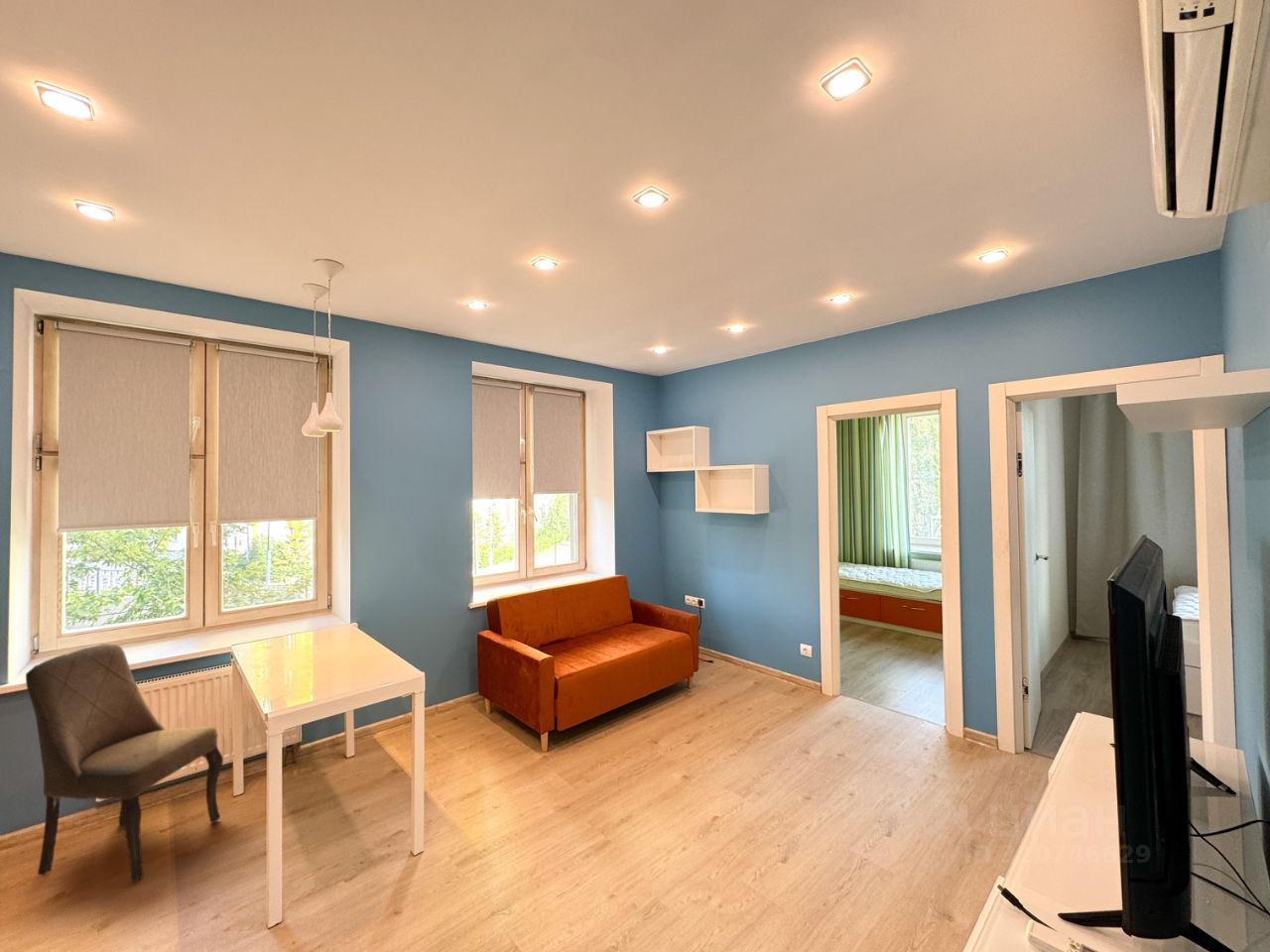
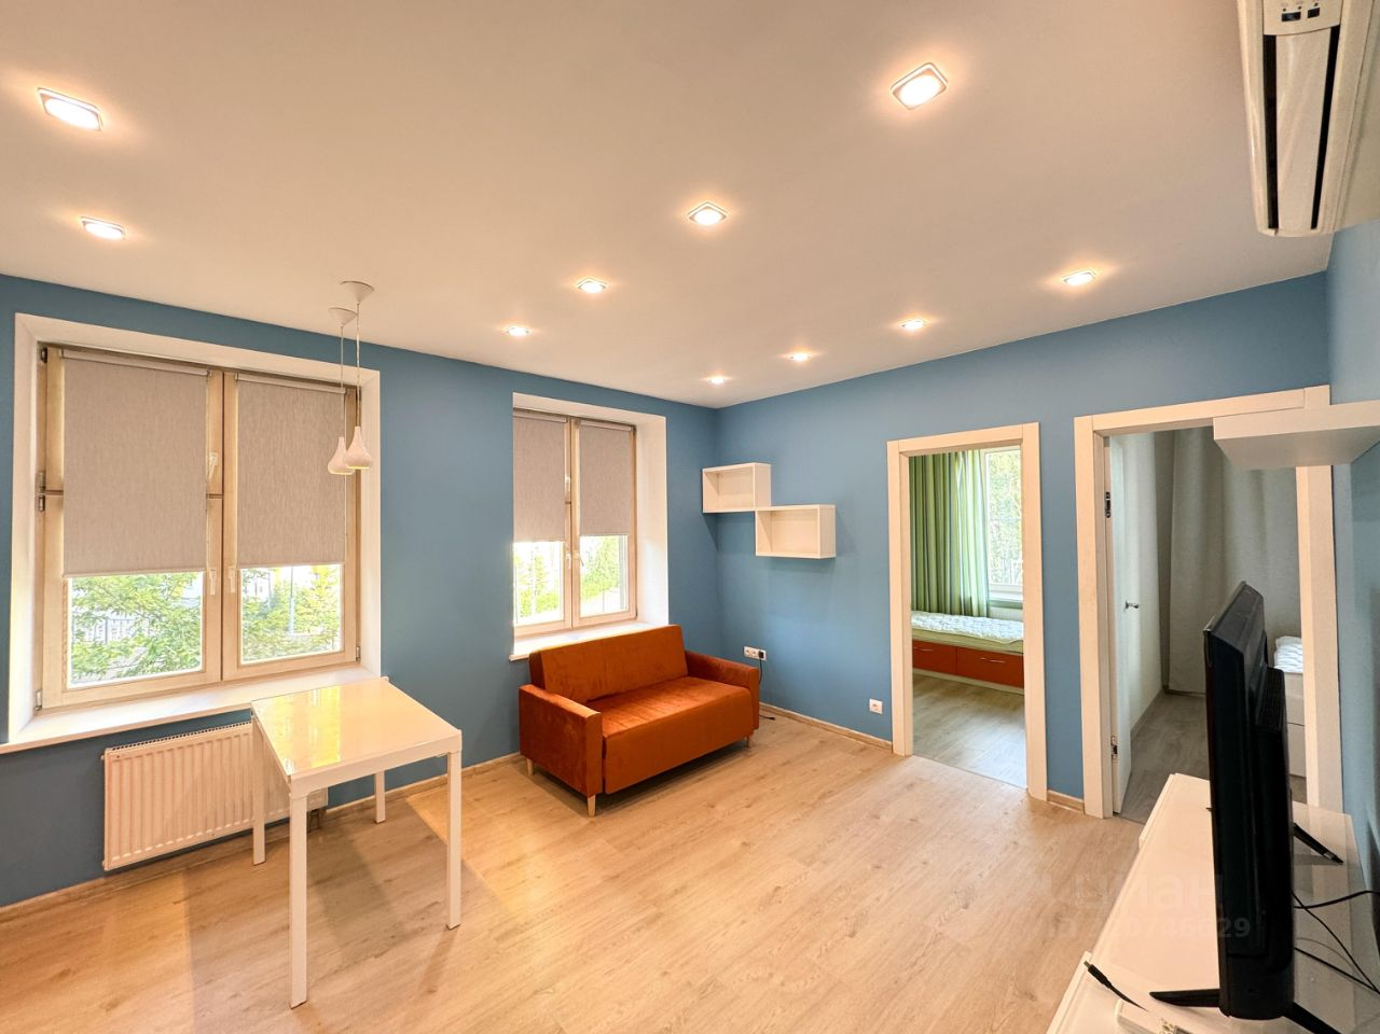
- dining chair [25,643,224,883]
